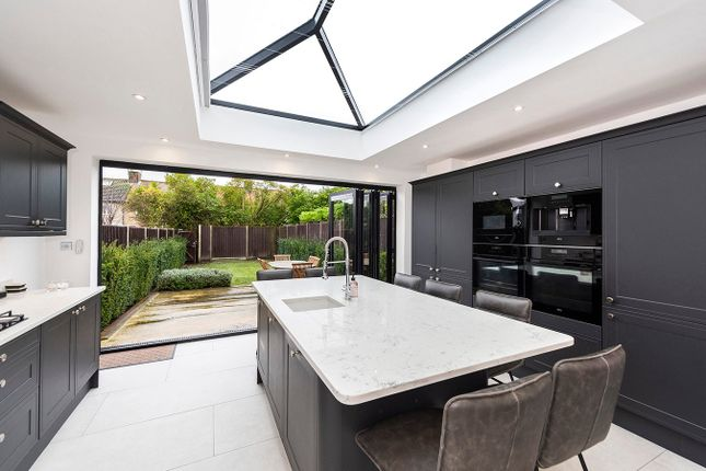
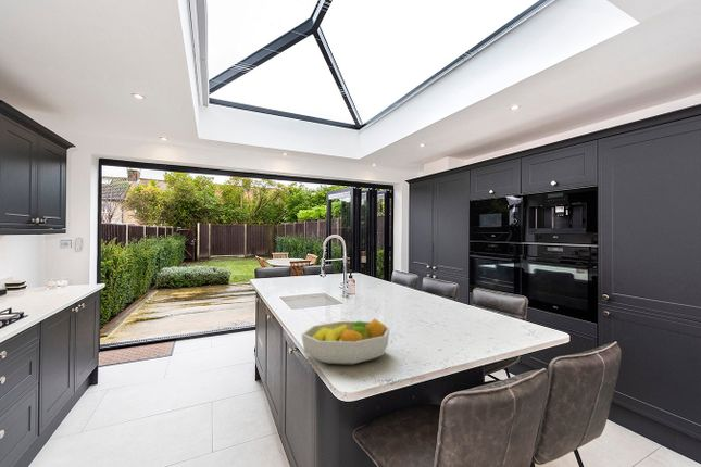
+ fruit bowl [301,317,391,366]
